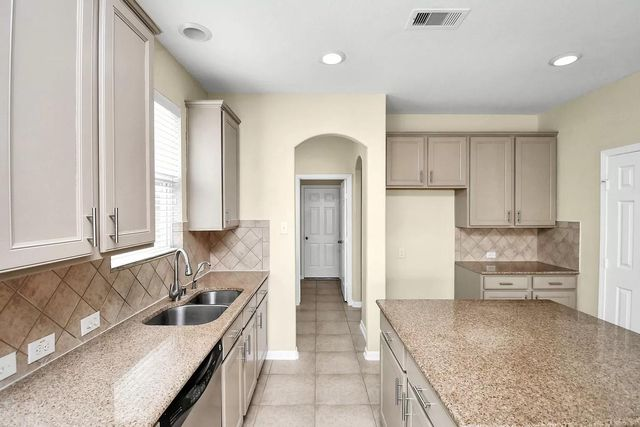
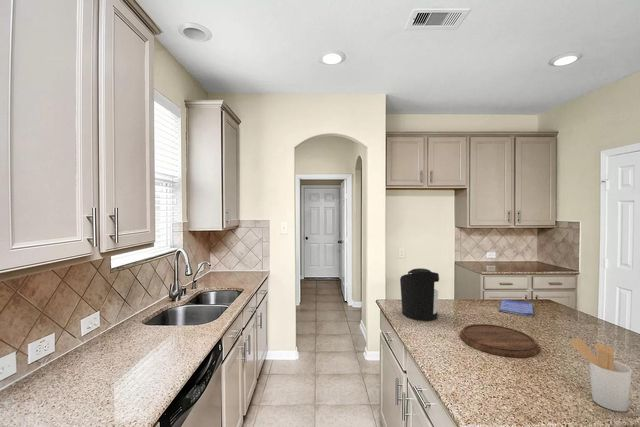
+ utensil holder [568,337,633,413]
+ coffee maker [399,267,440,322]
+ cutting board [459,323,541,358]
+ dish towel [499,299,534,317]
